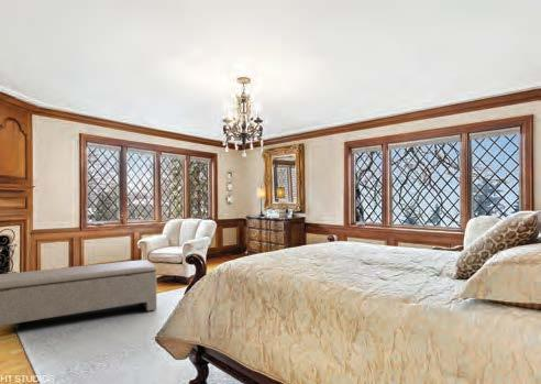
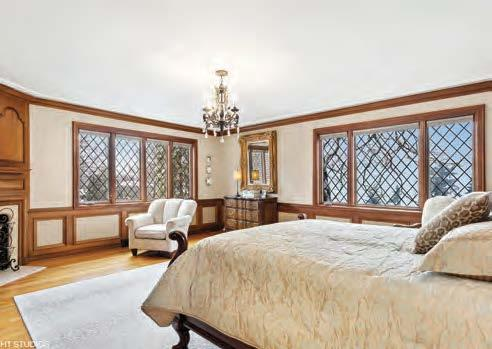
- bench [0,259,157,327]
